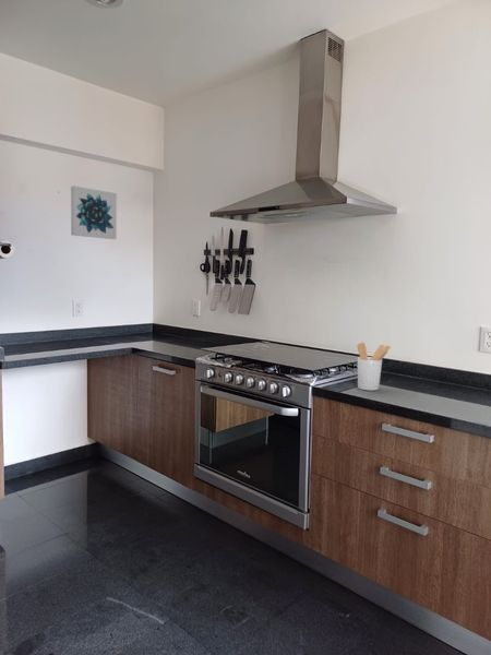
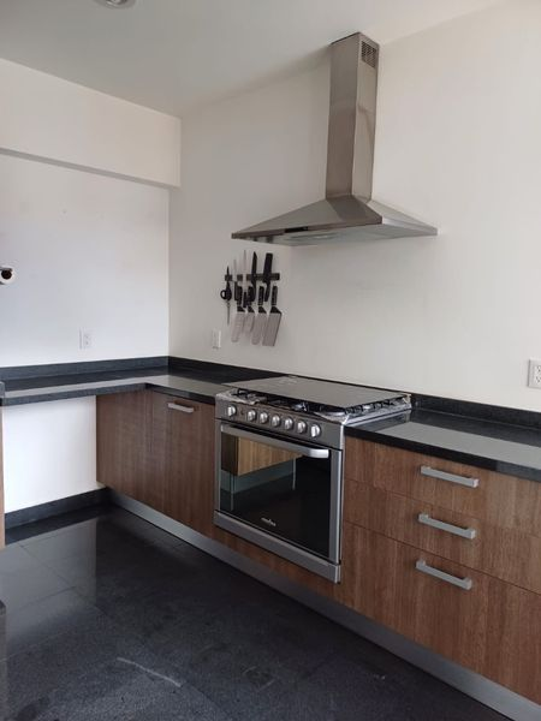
- utensil holder [357,342,392,392]
- wall art [70,184,118,240]
